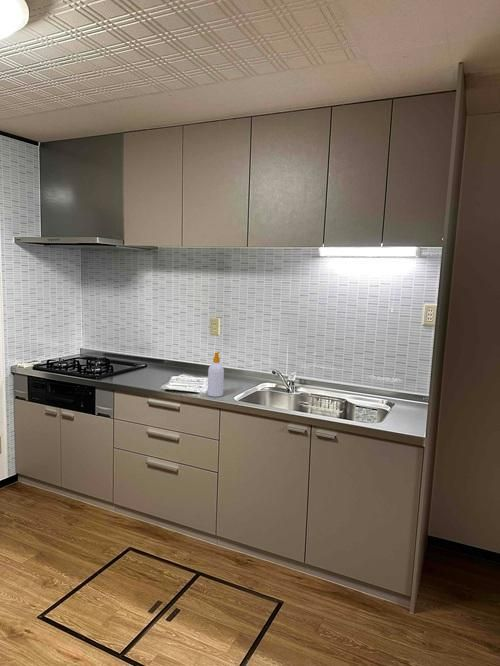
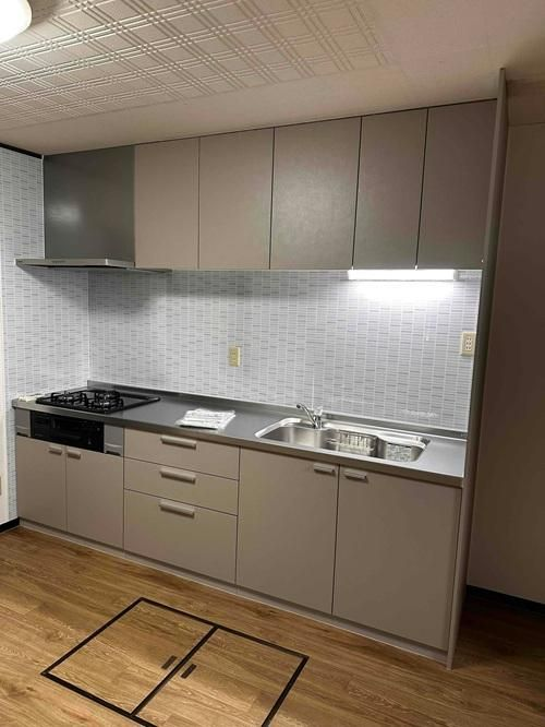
- soap bottle [207,351,225,398]
